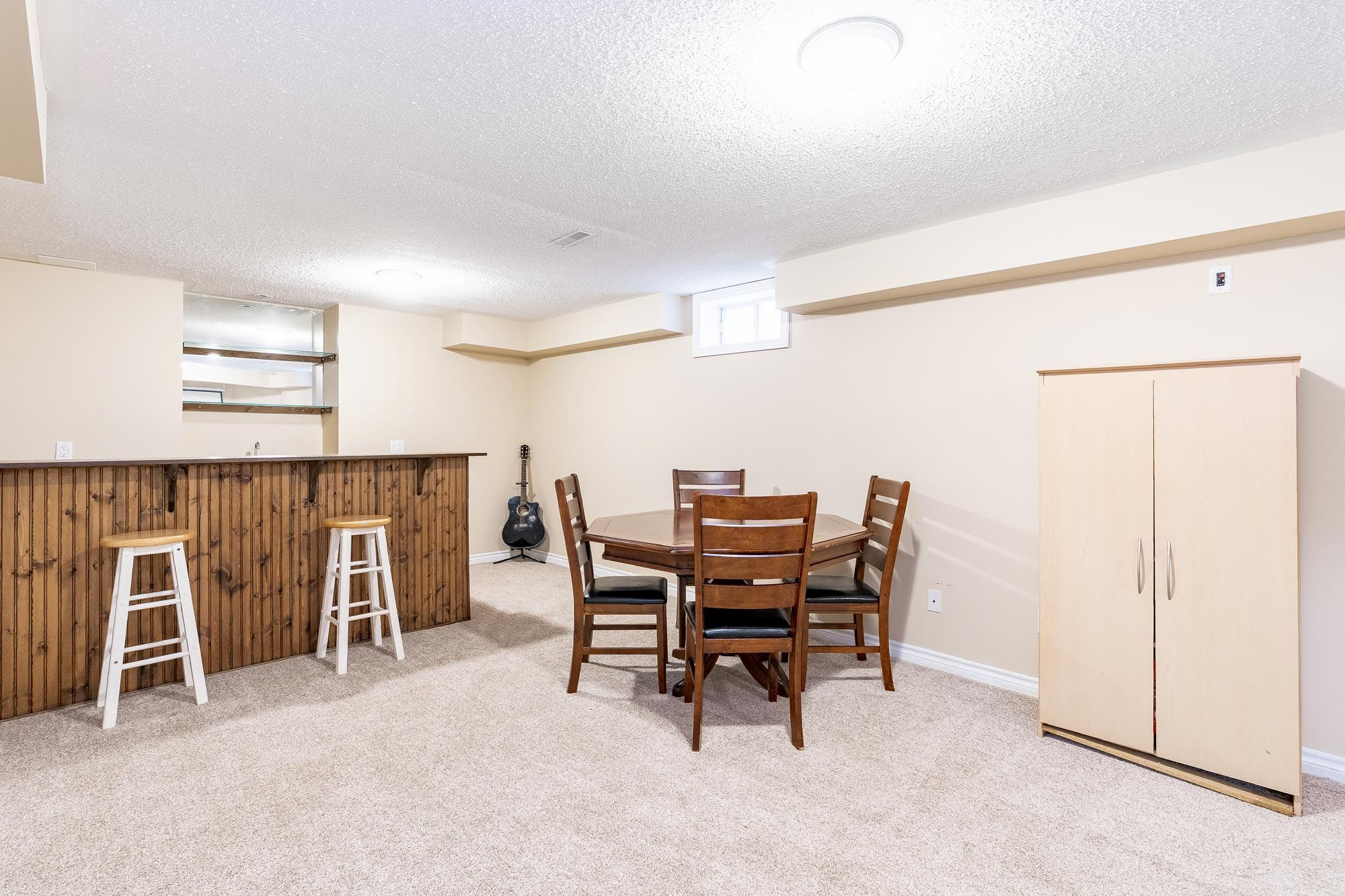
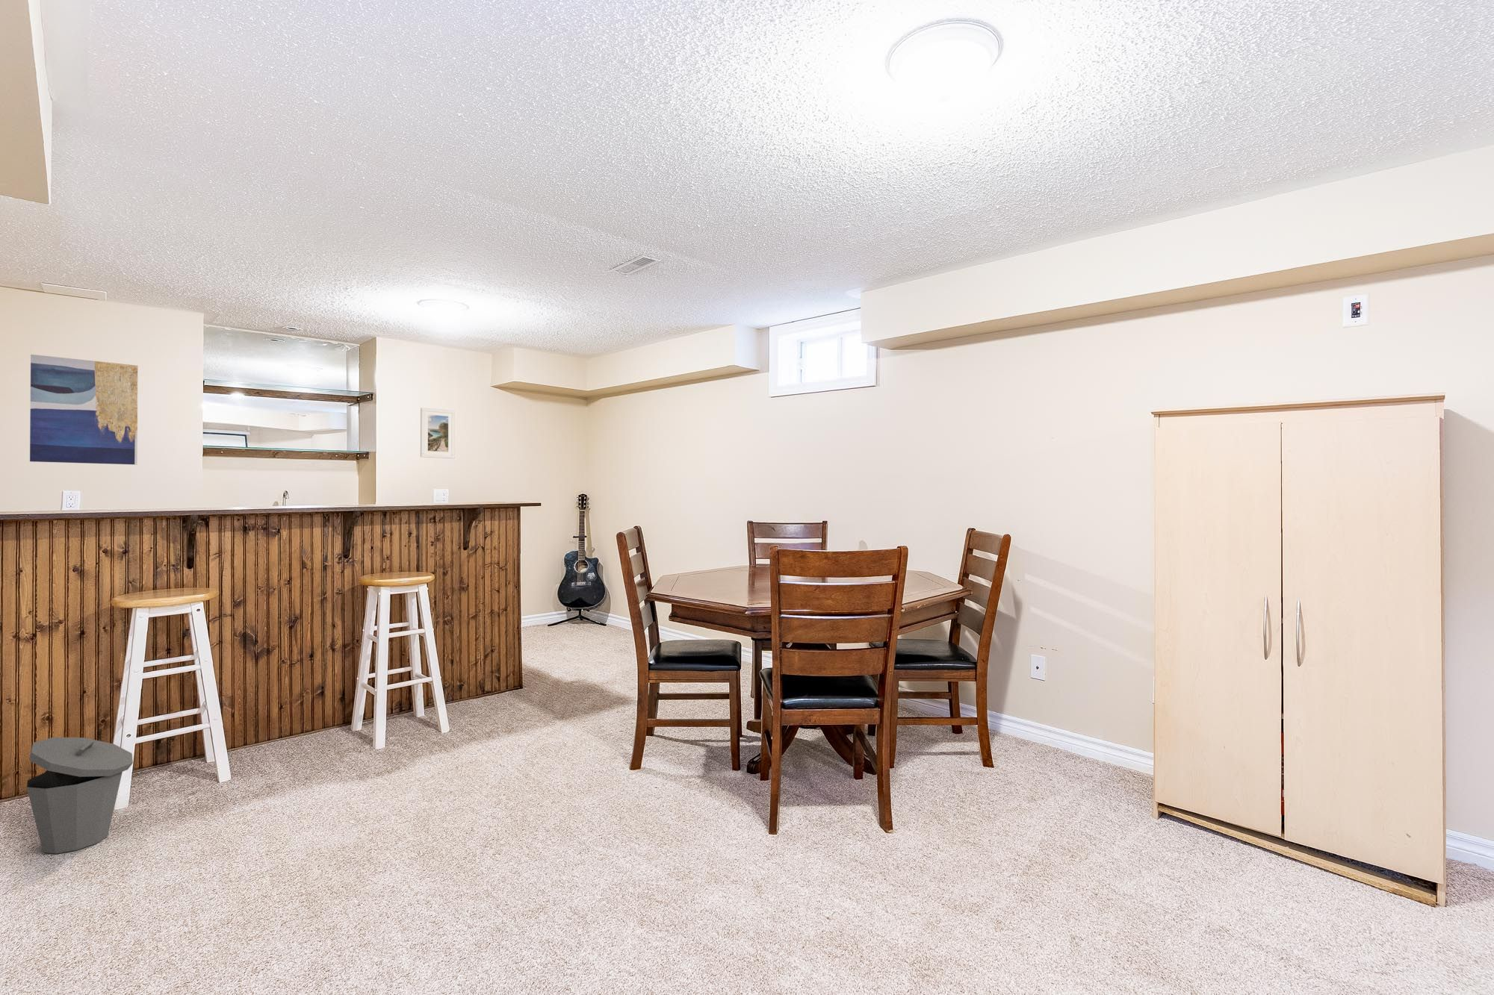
+ wall art [29,354,138,465]
+ trash can [27,736,133,855]
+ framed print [420,406,455,459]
